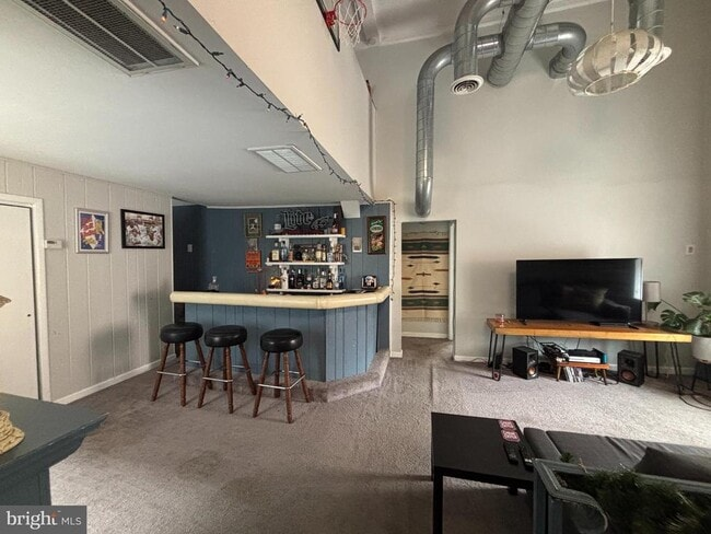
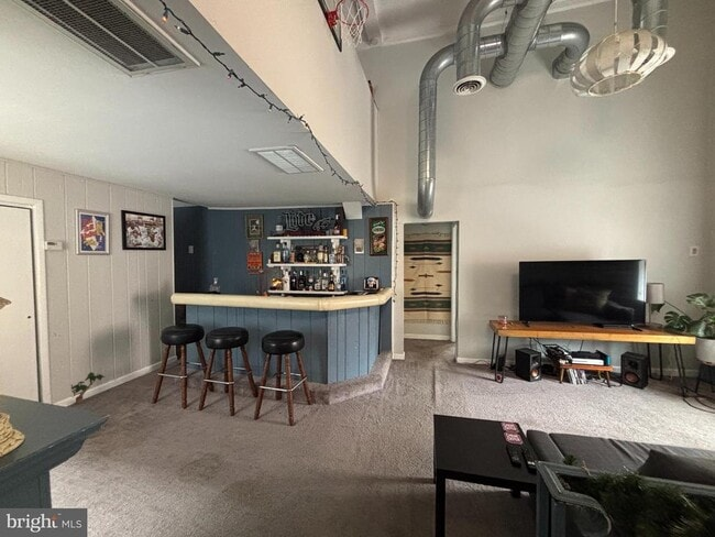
+ potted plant [70,371,106,405]
